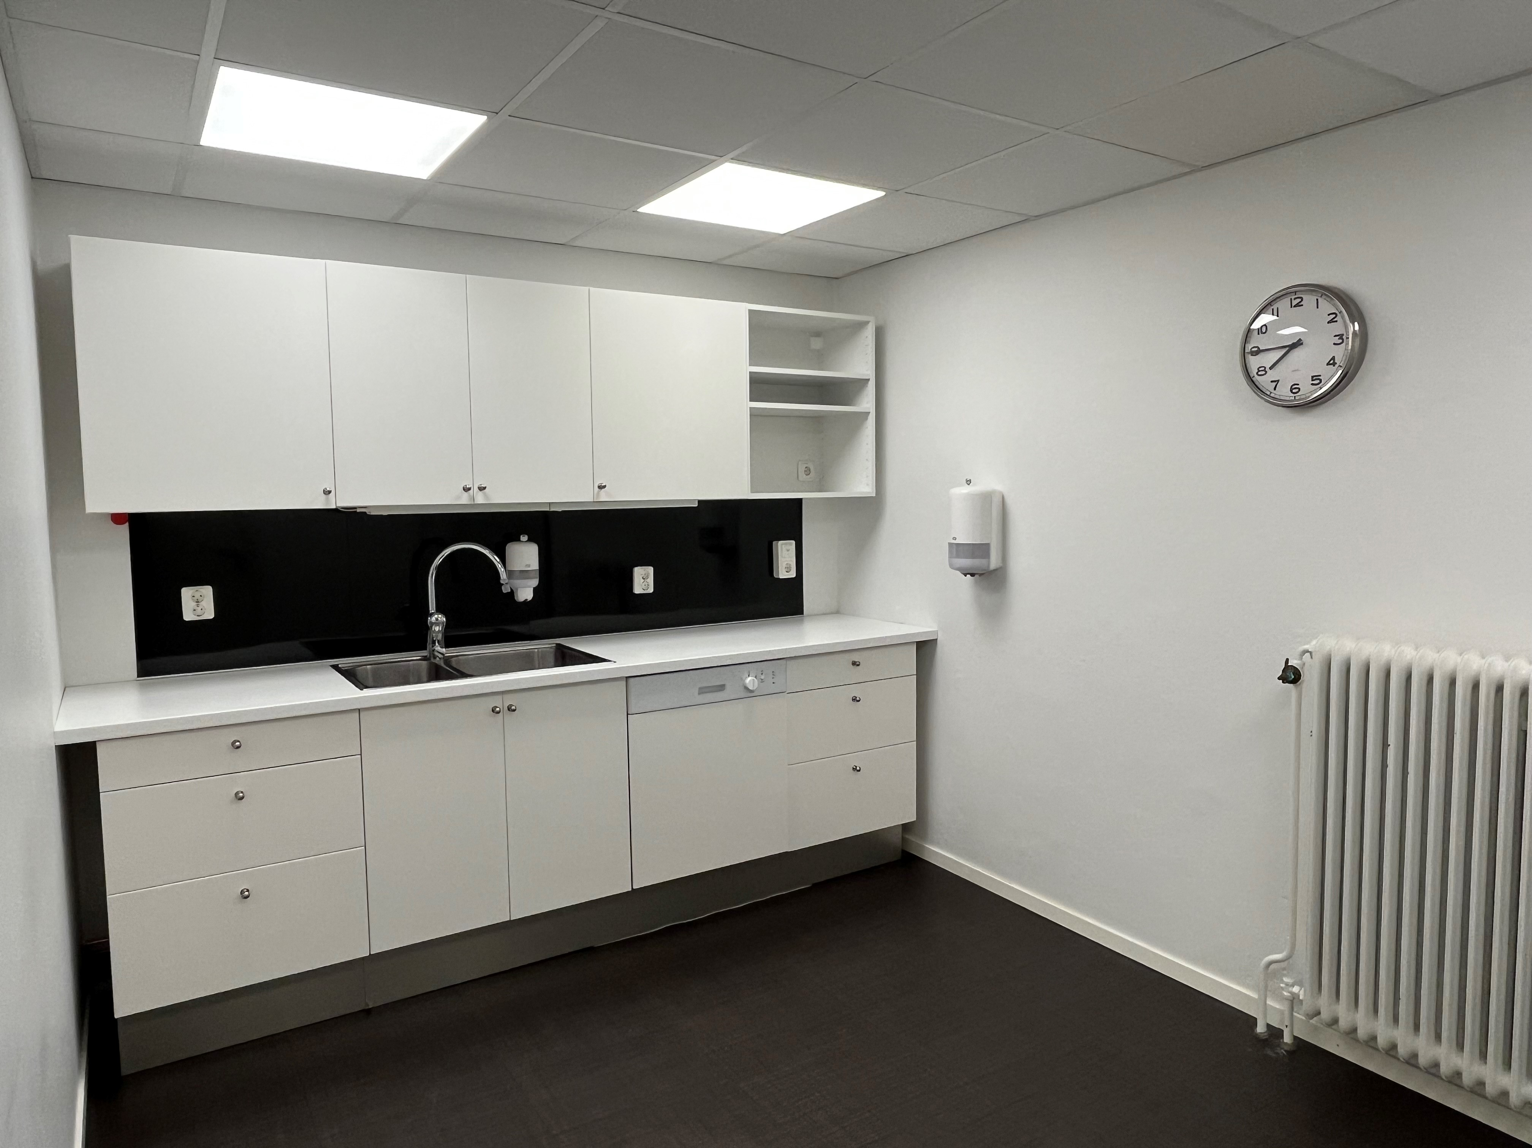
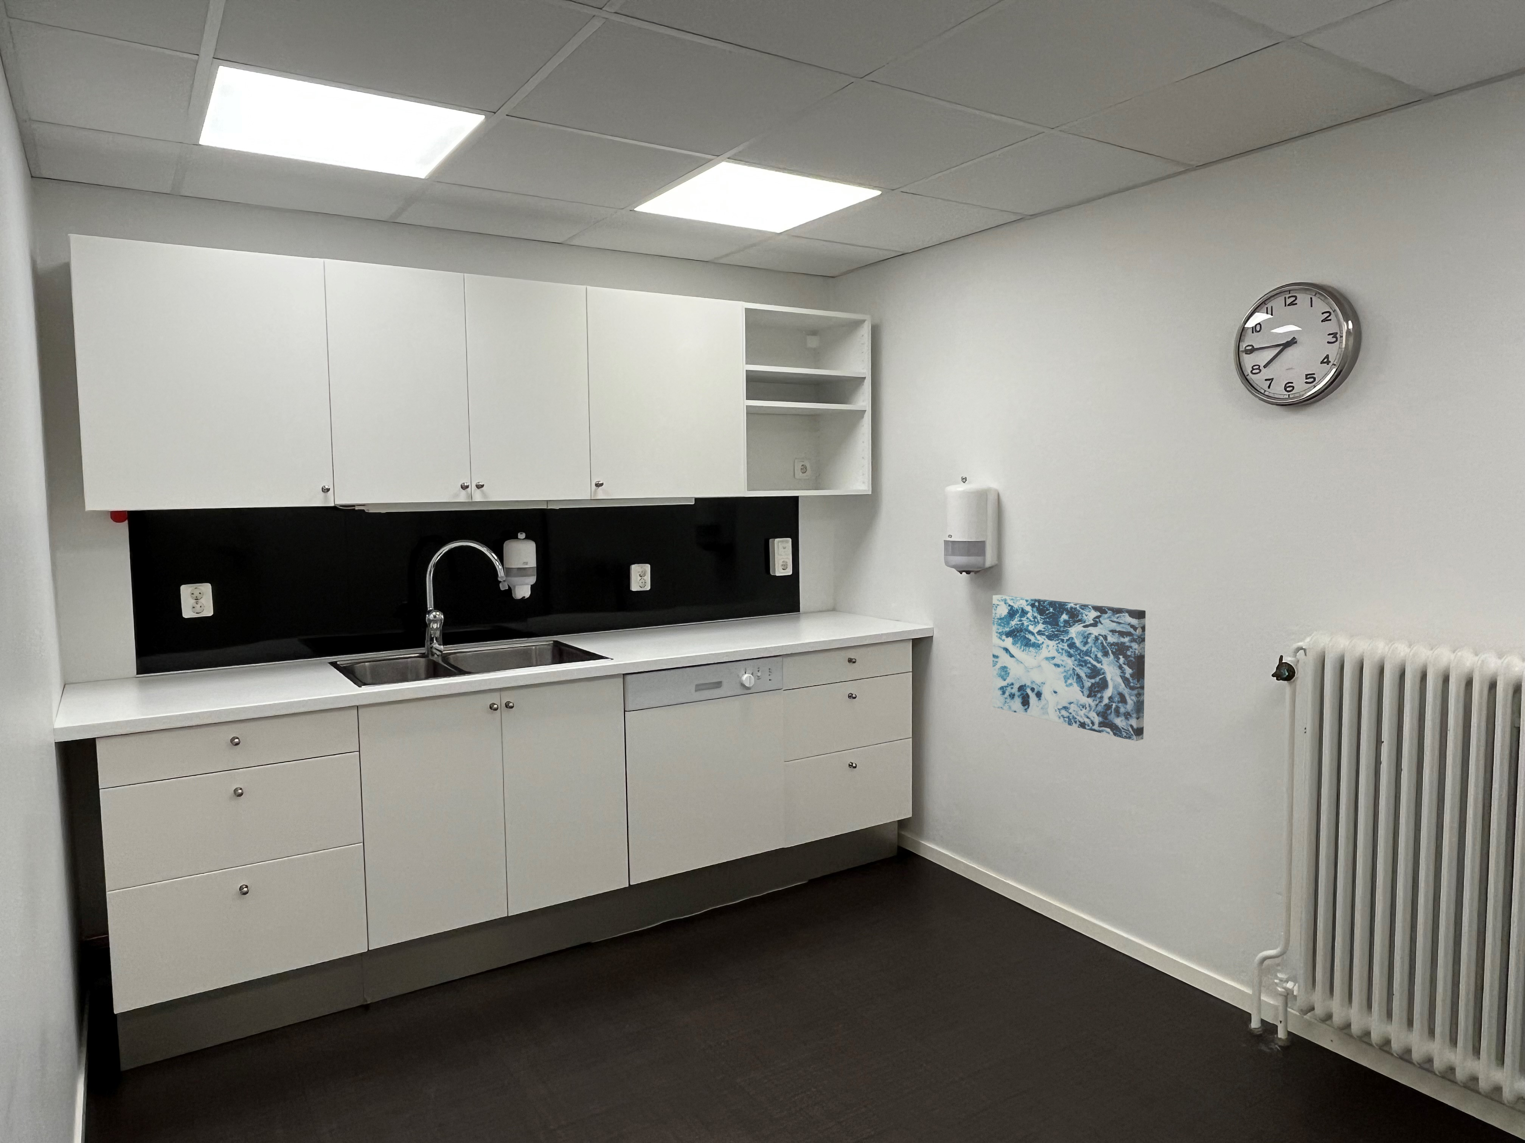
+ wall art [992,594,1146,742]
